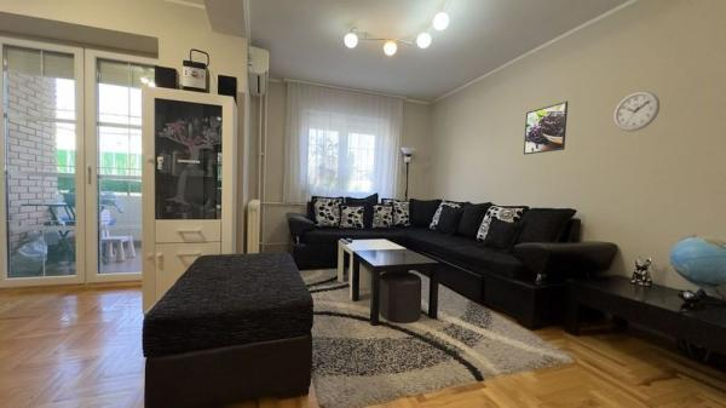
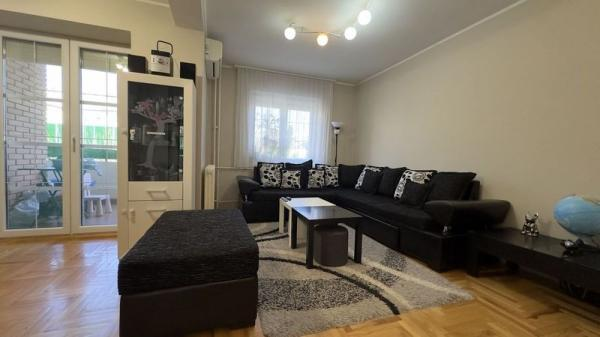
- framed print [523,100,569,155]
- wall clock [612,90,661,132]
